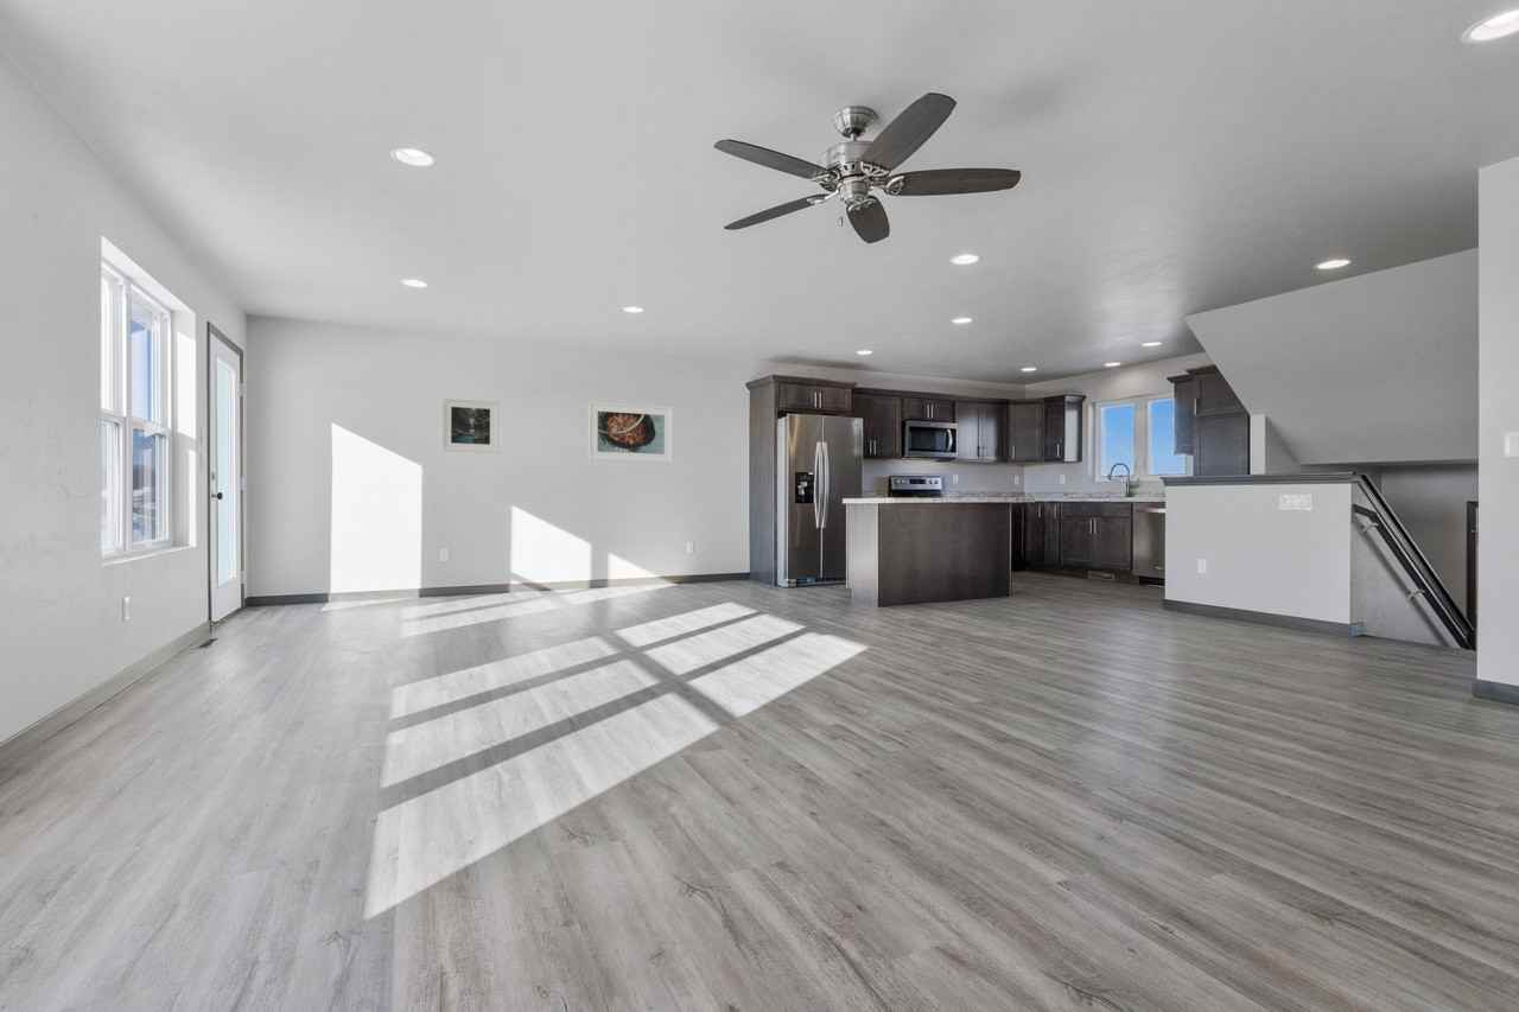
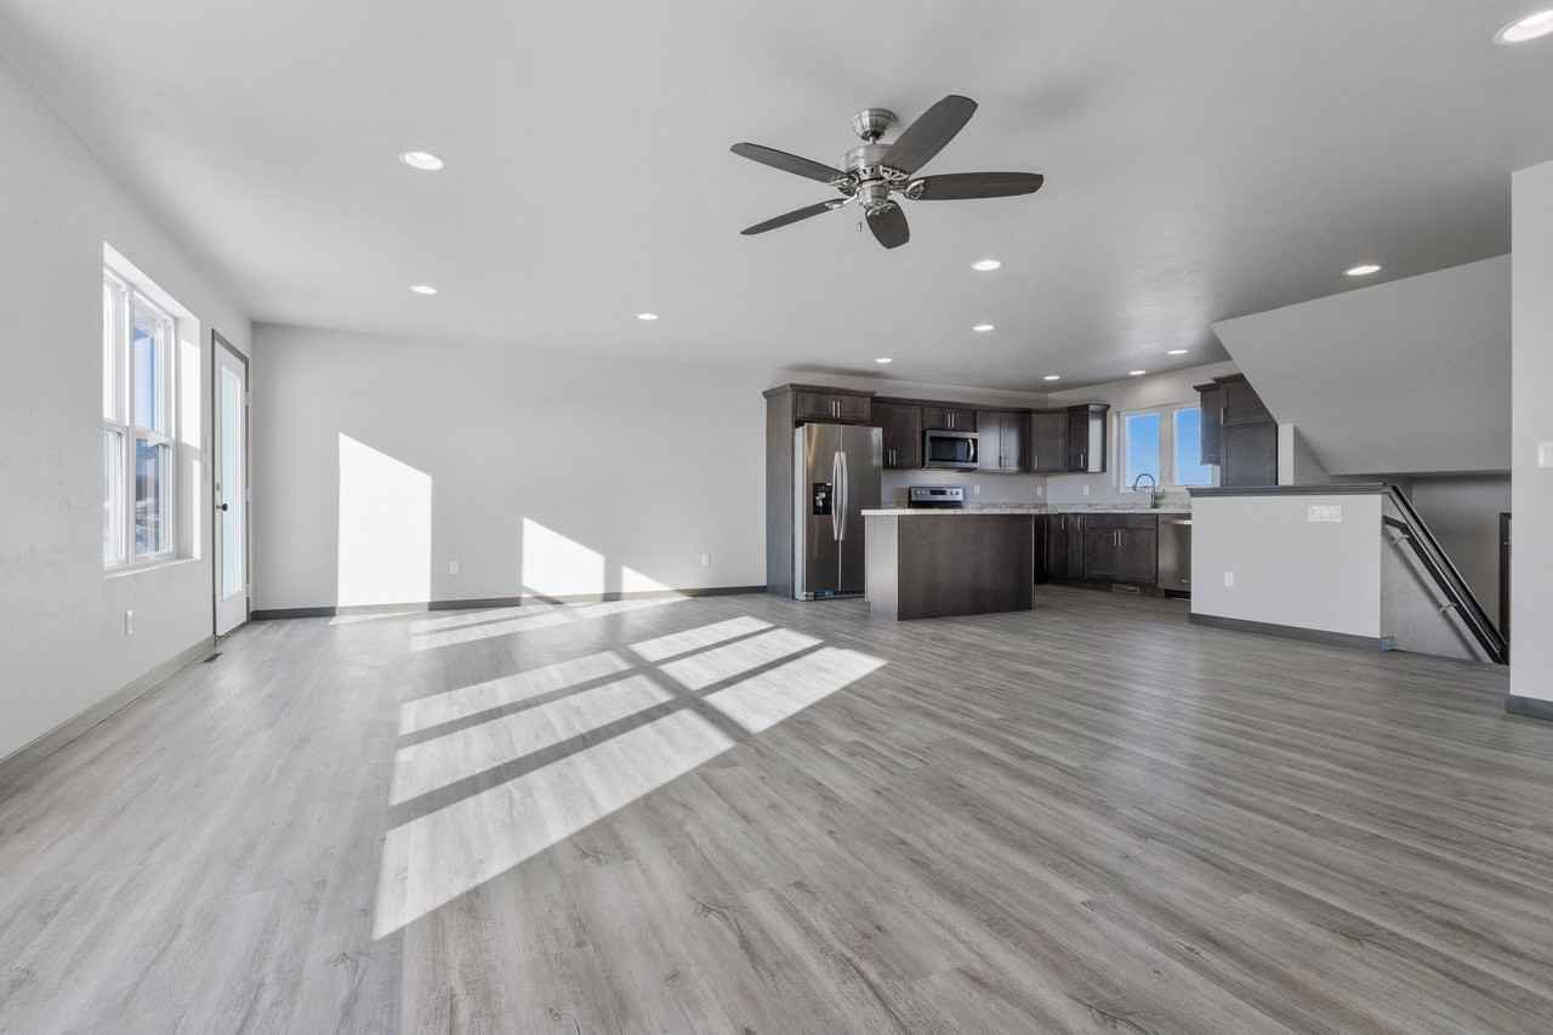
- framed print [587,401,674,464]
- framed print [440,396,500,454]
